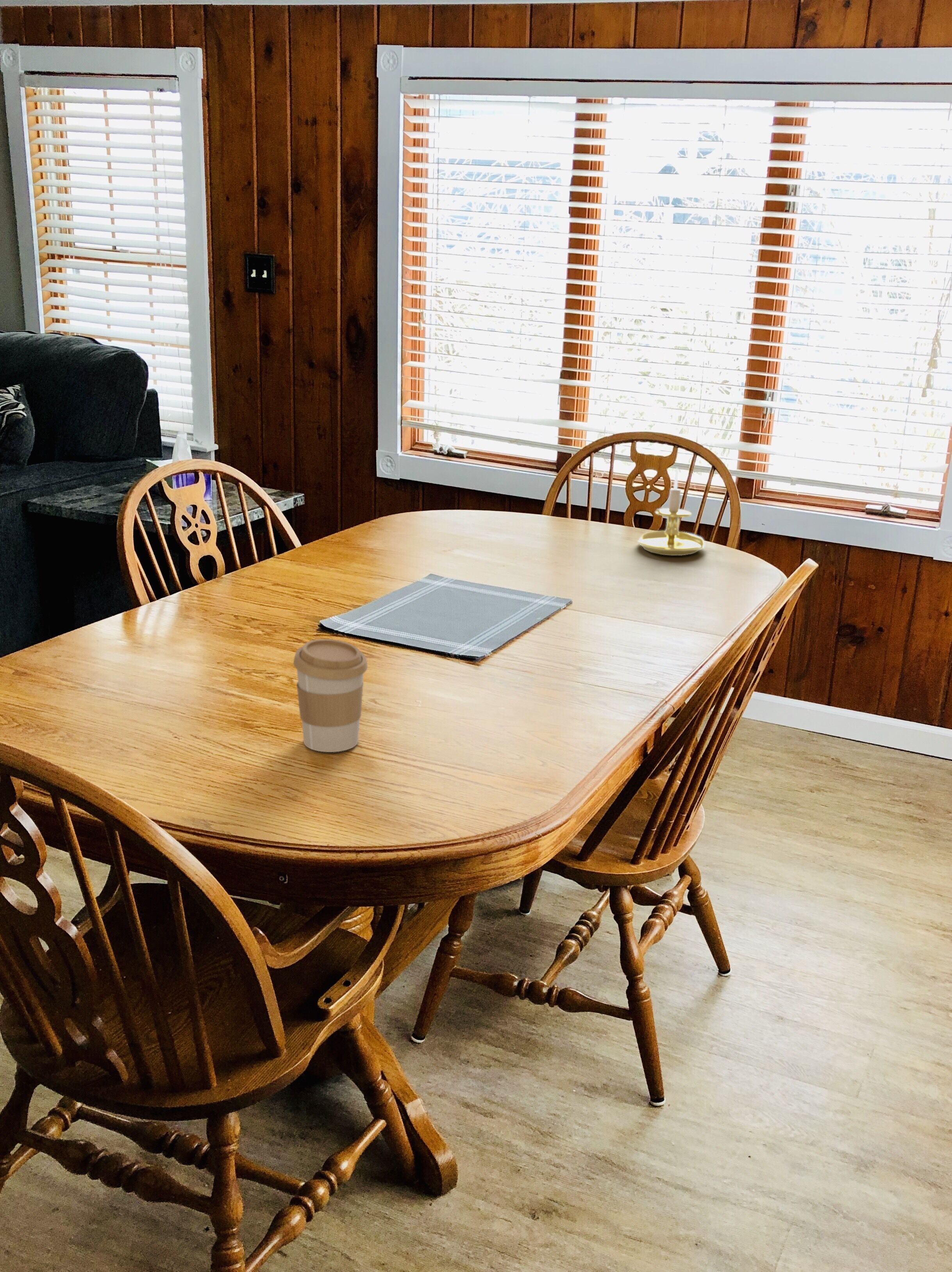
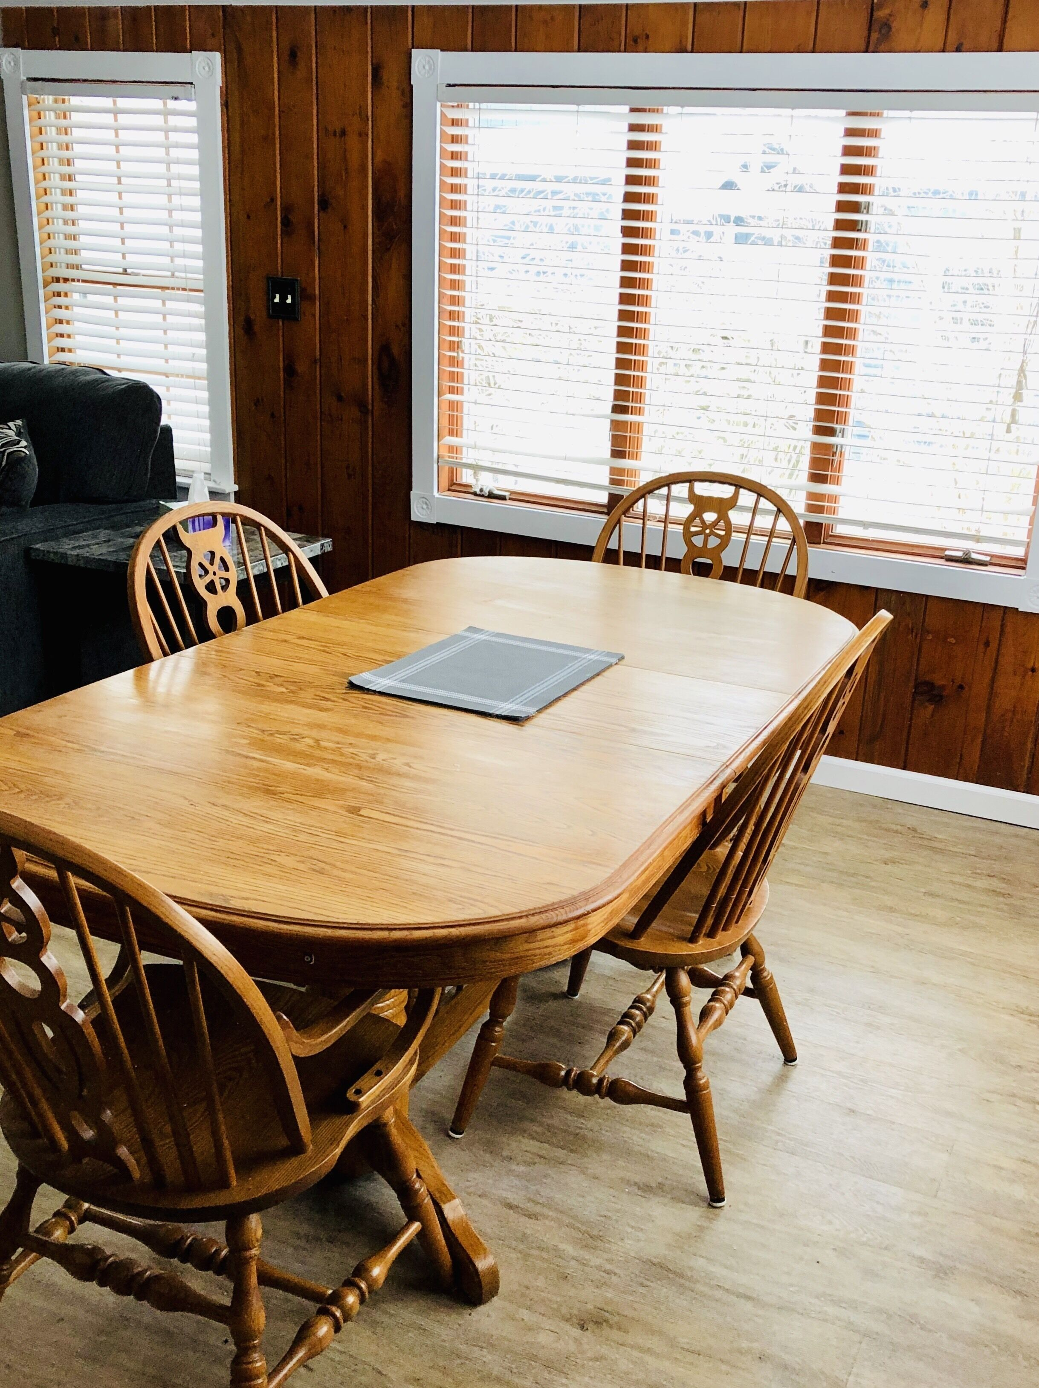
- candle holder [637,467,706,556]
- coffee cup [293,639,368,753]
